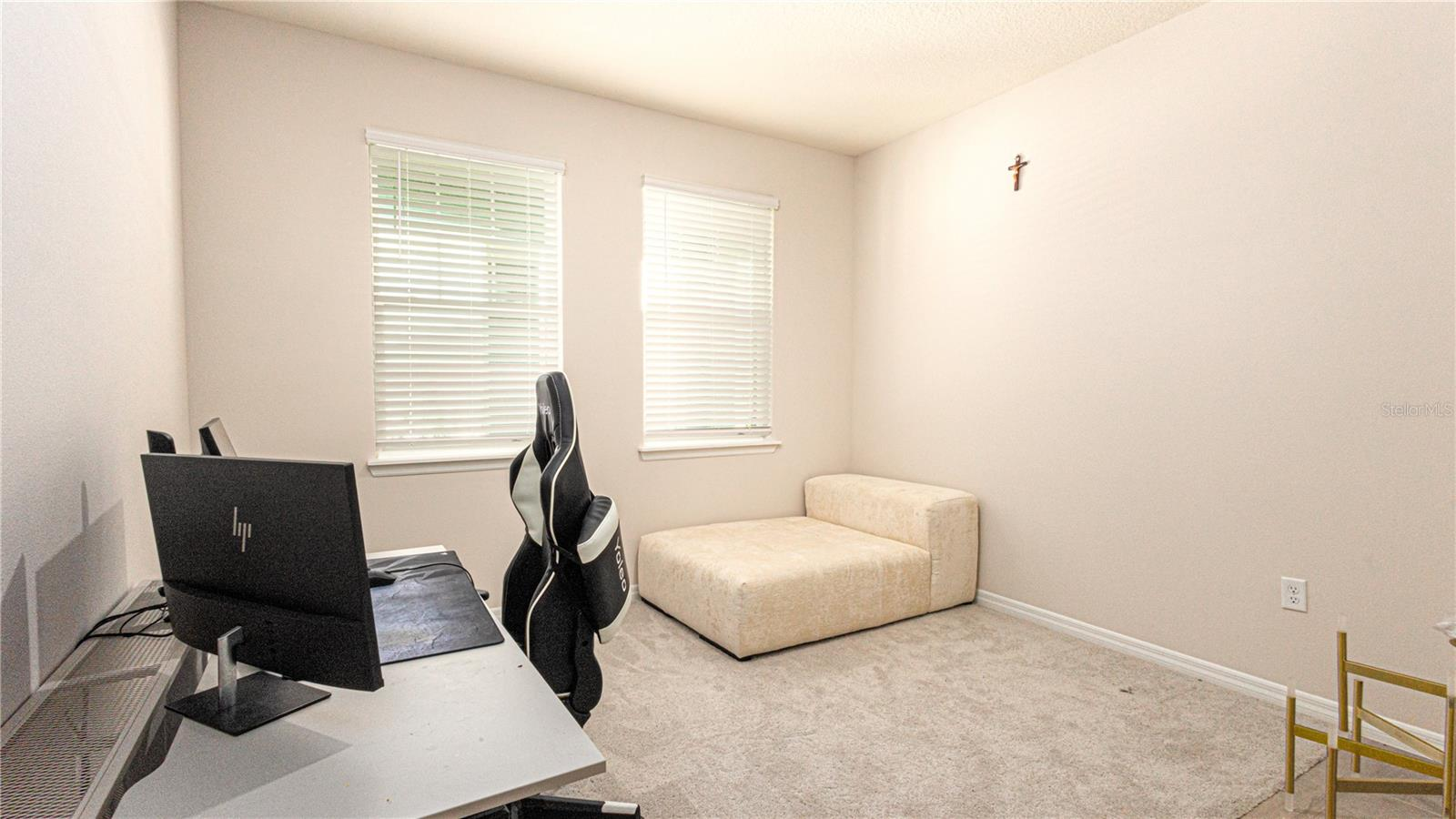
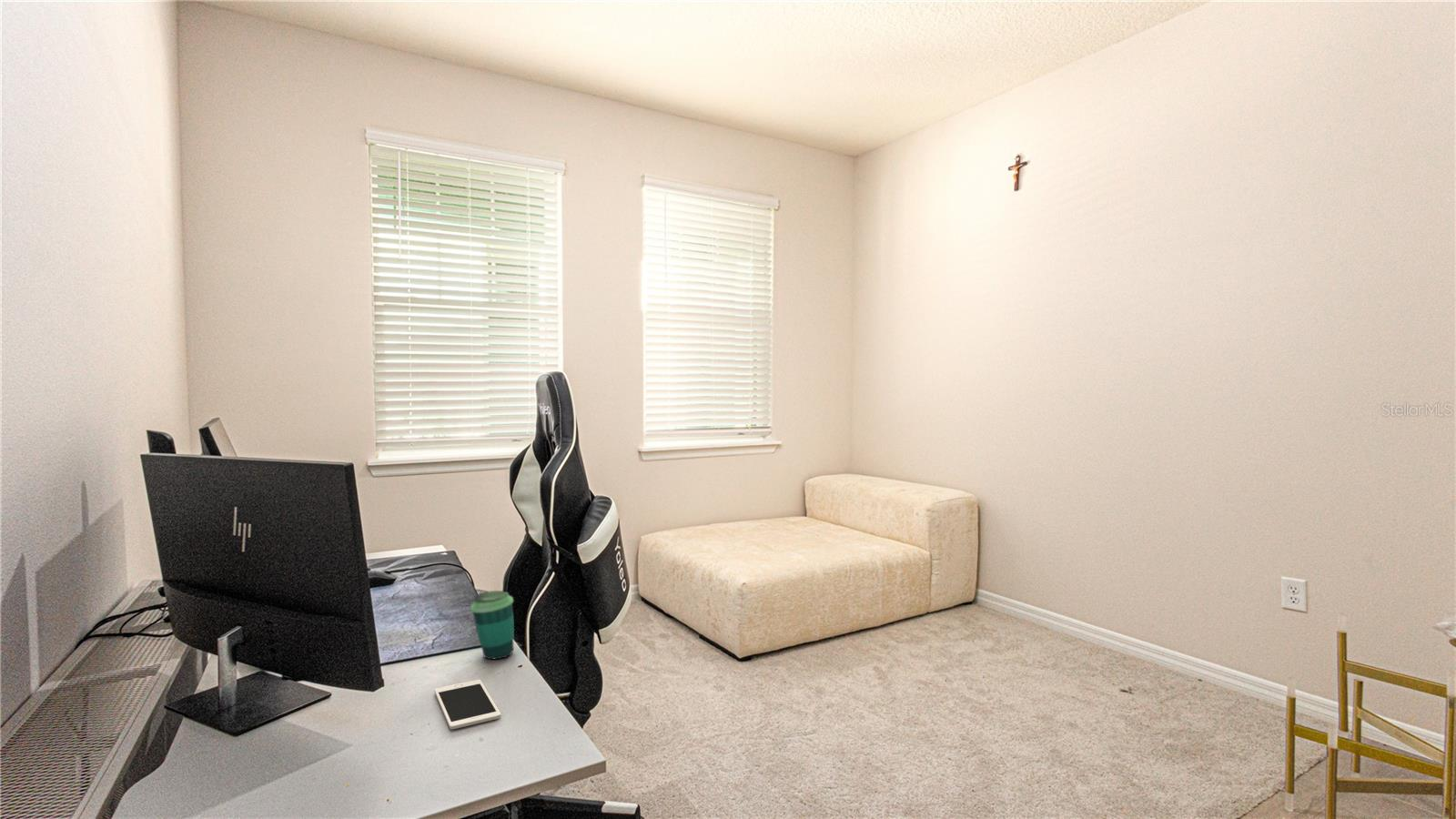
+ cell phone [433,679,501,730]
+ cup [470,590,515,660]
